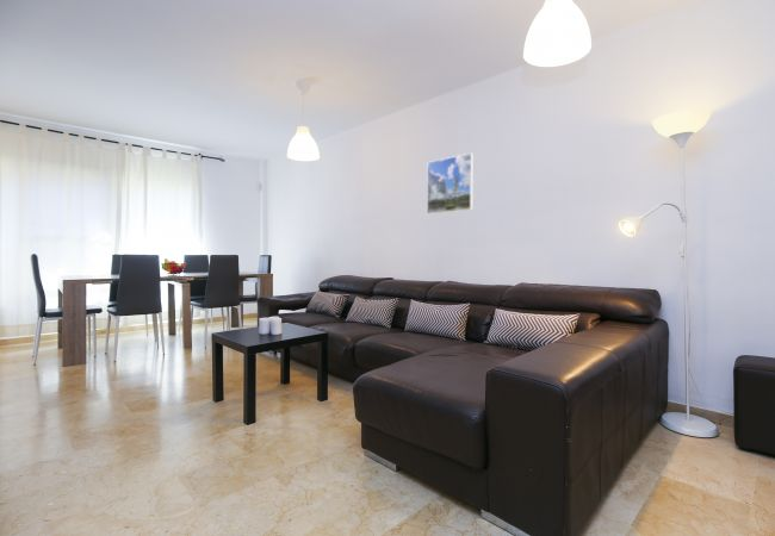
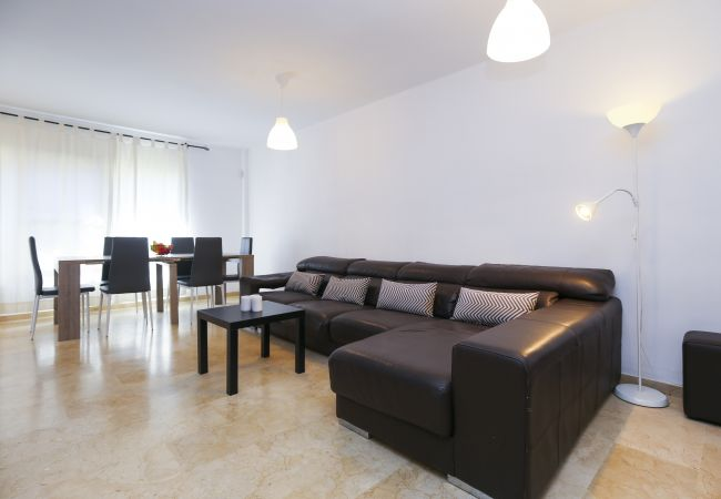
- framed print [426,151,475,216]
